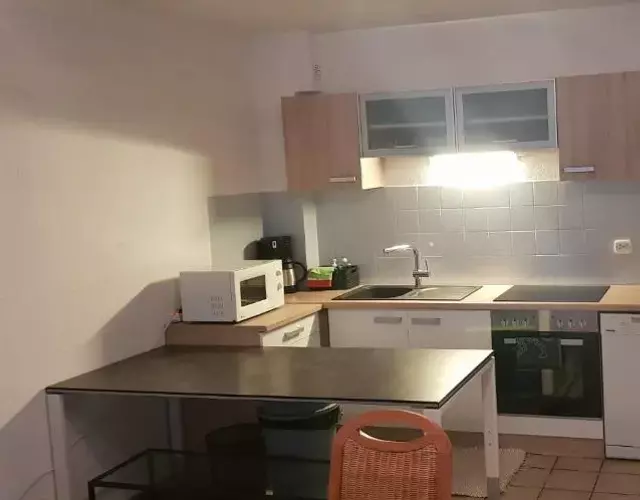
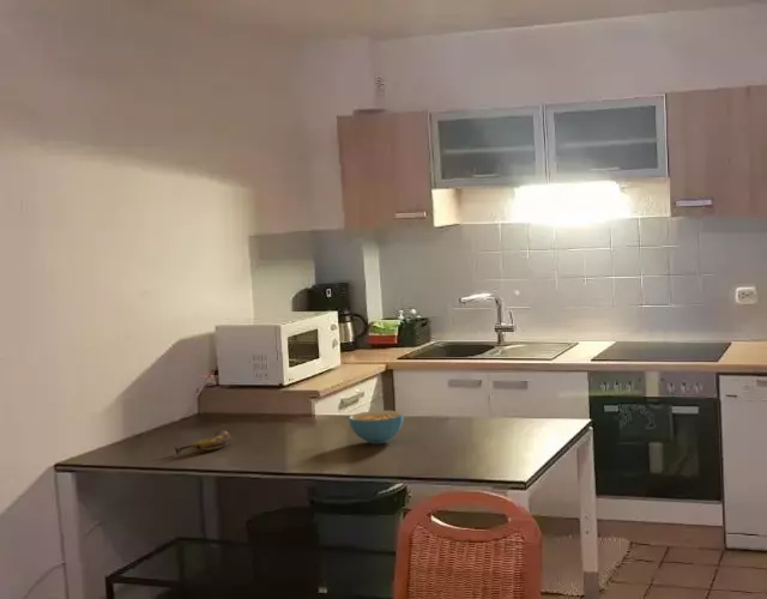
+ cereal bowl [348,410,405,444]
+ banana [174,429,232,455]
